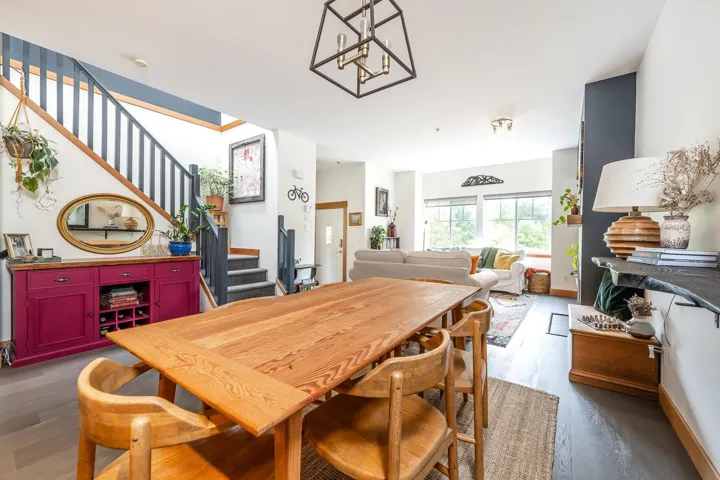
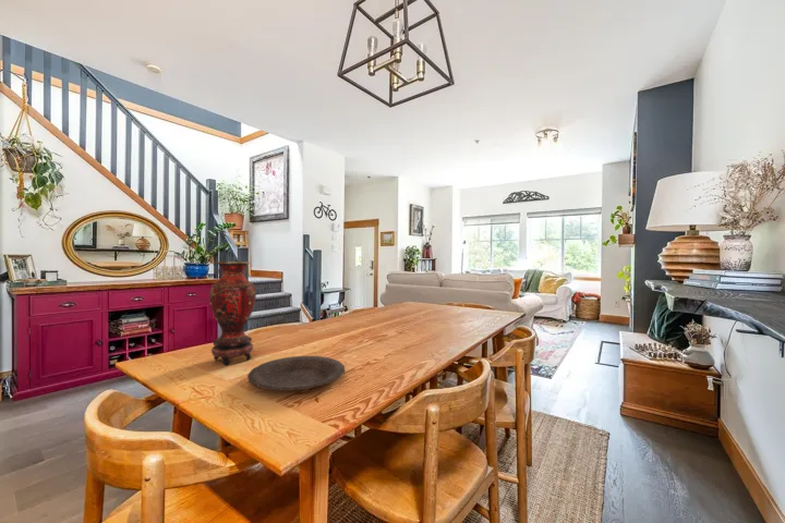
+ plate [246,355,346,391]
+ vase [208,260,257,366]
